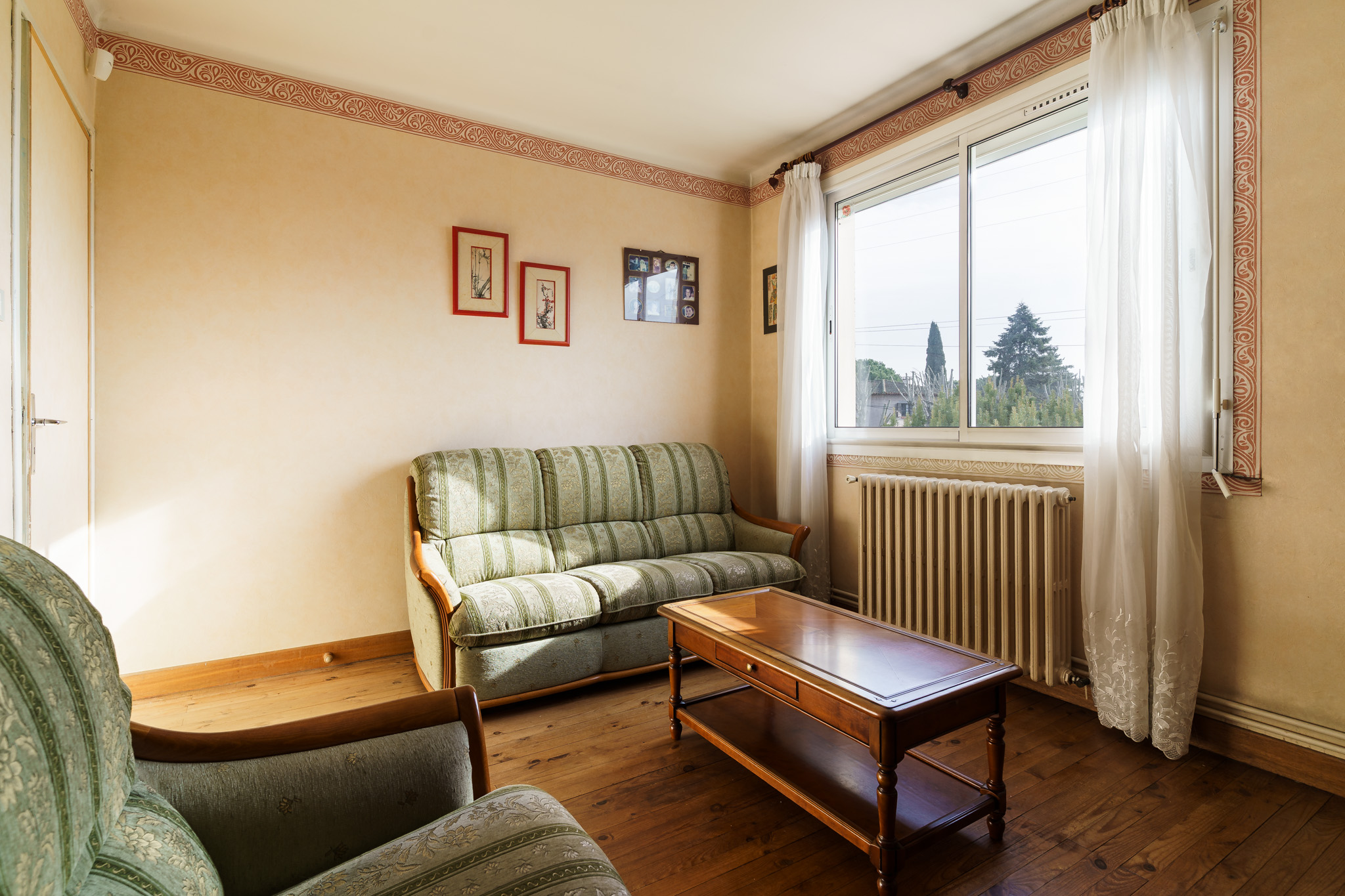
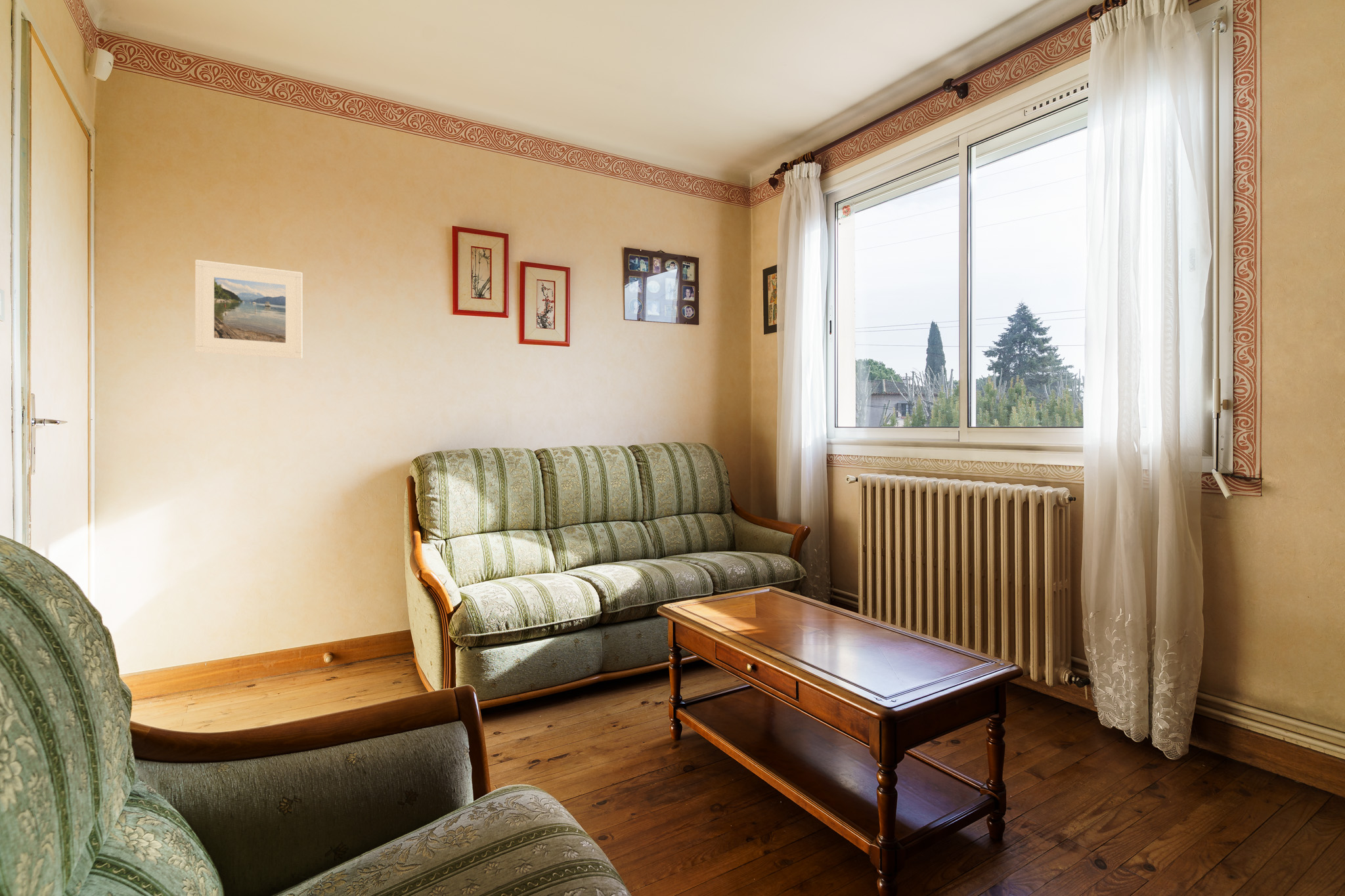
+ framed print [194,259,303,359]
